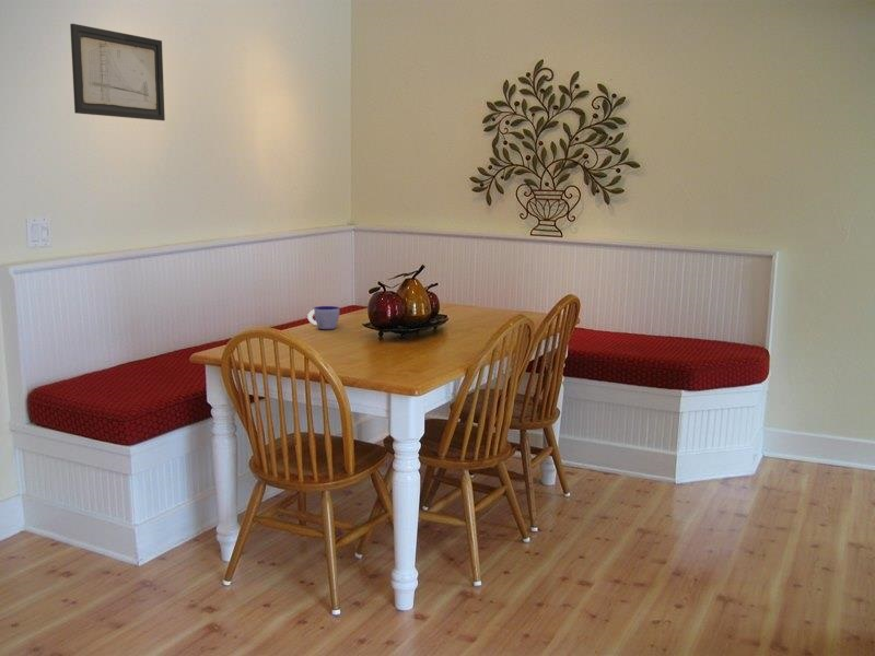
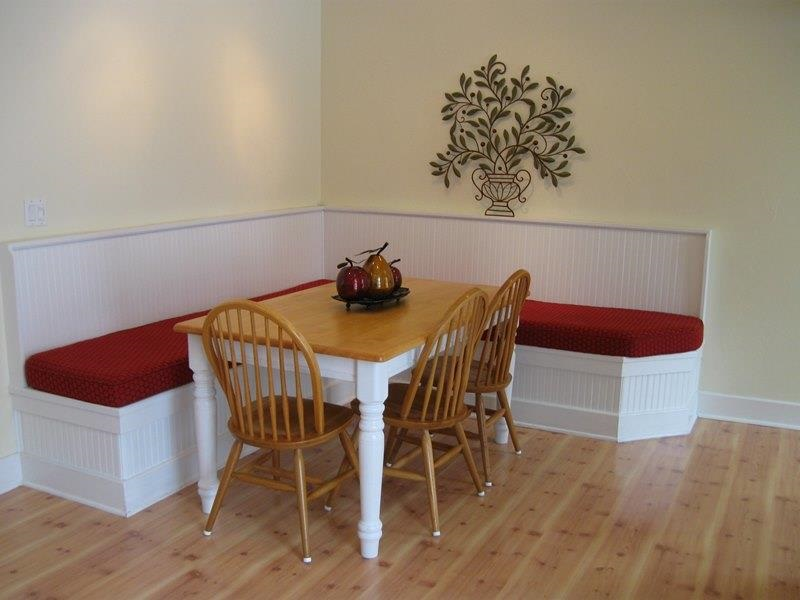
- wall art [69,23,166,121]
- cup [306,305,341,330]
